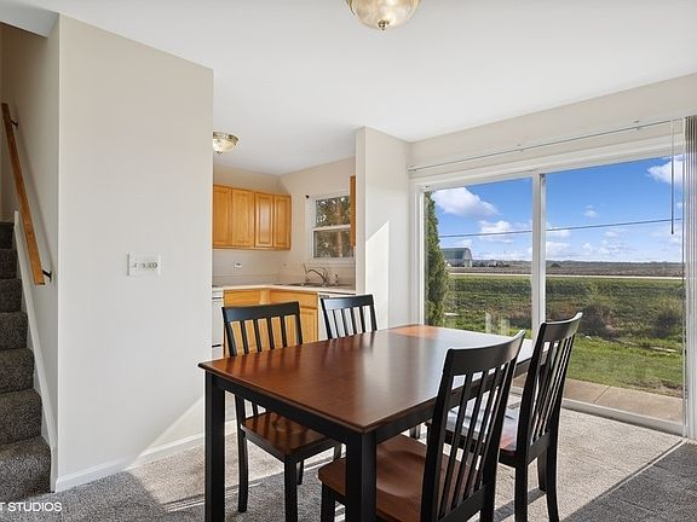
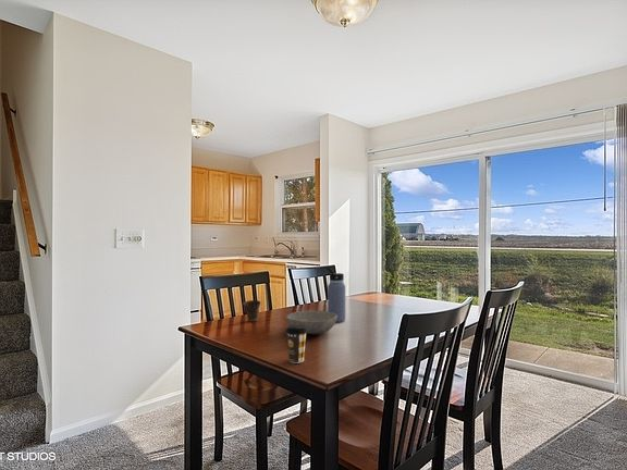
+ cup [242,299,261,323]
+ bowl [285,310,337,335]
+ water bottle [325,265,346,323]
+ coffee cup [284,324,307,364]
